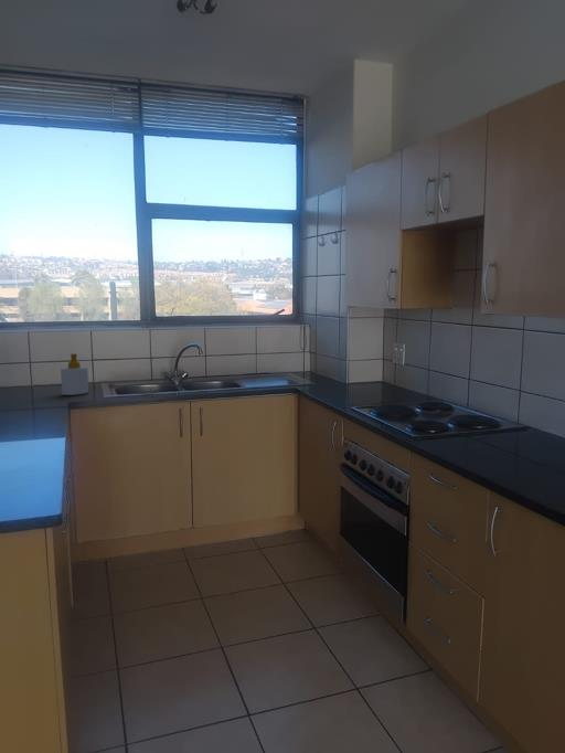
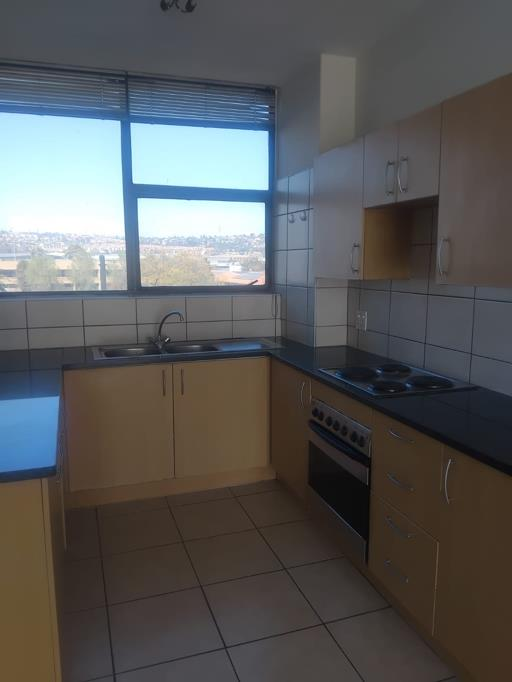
- soap bottle [60,352,89,396]
